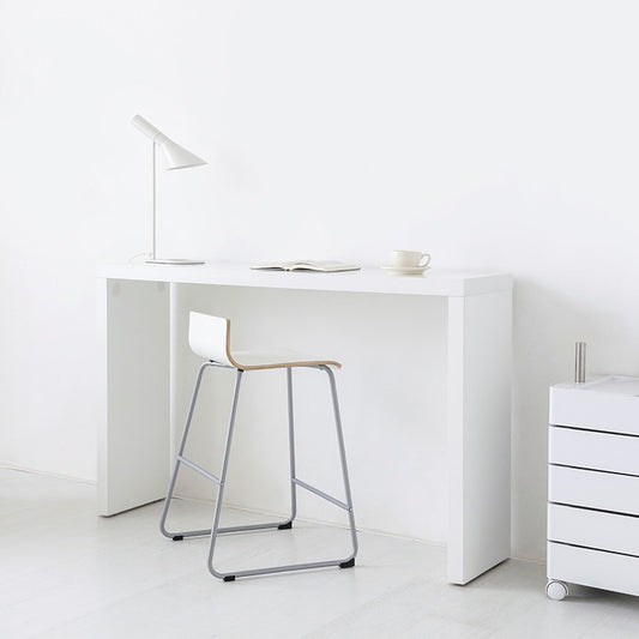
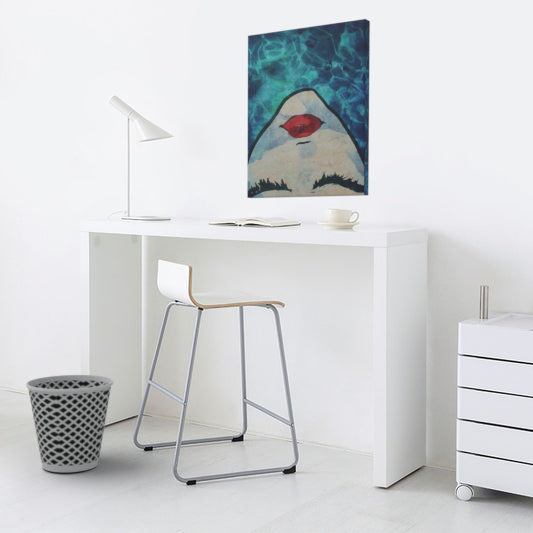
+ wastebasket [25,374,114,473]
+ wall art [246,18,371,199]
